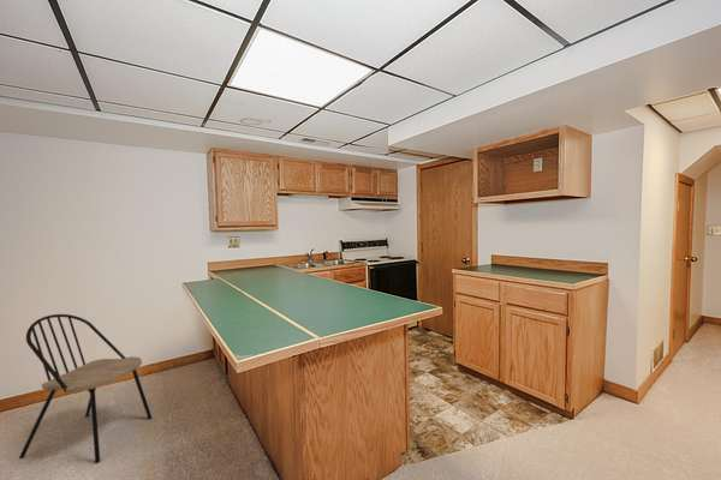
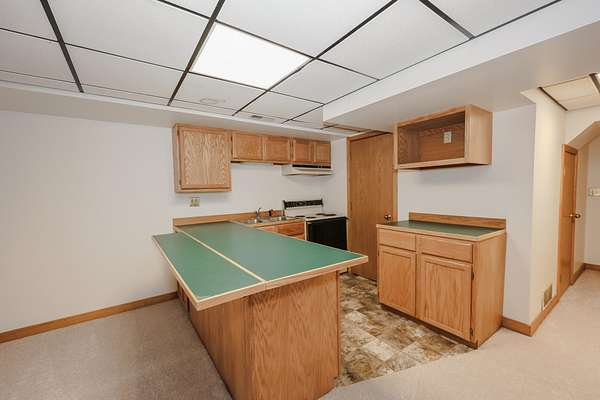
- dining chair [18,313,153,464]
